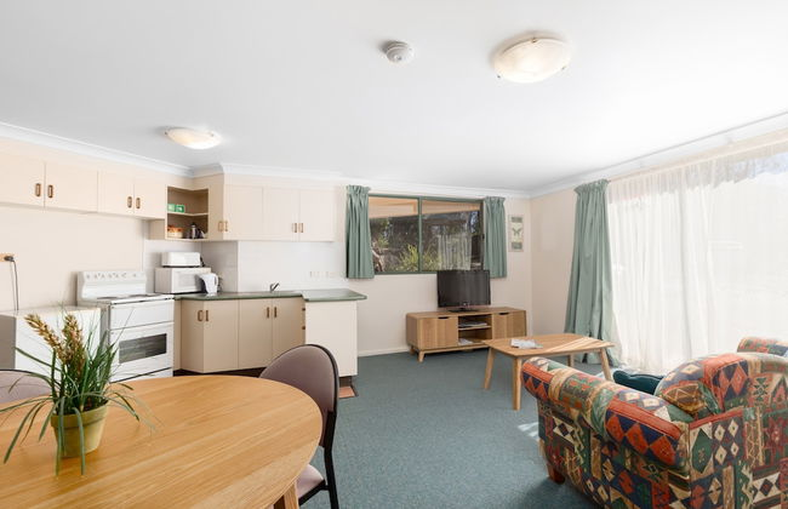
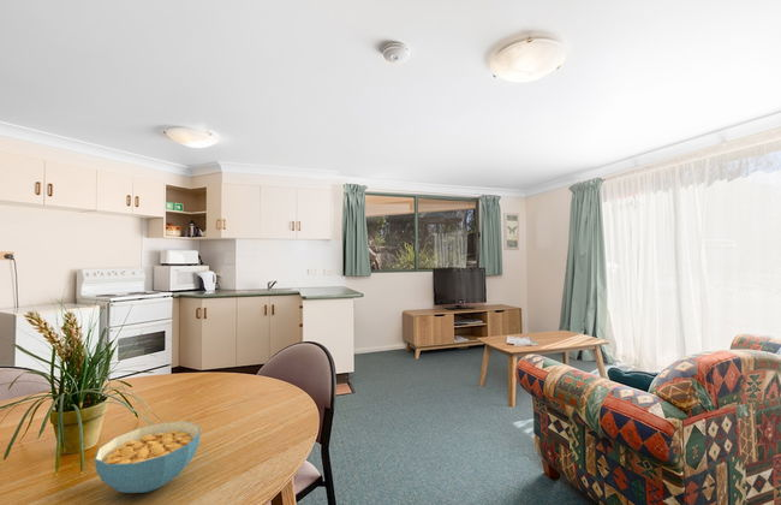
+ cereal bowl [94,421,202,494]
